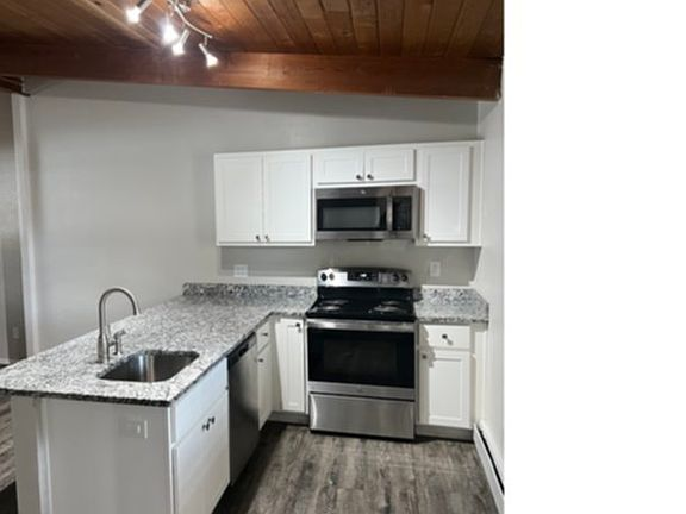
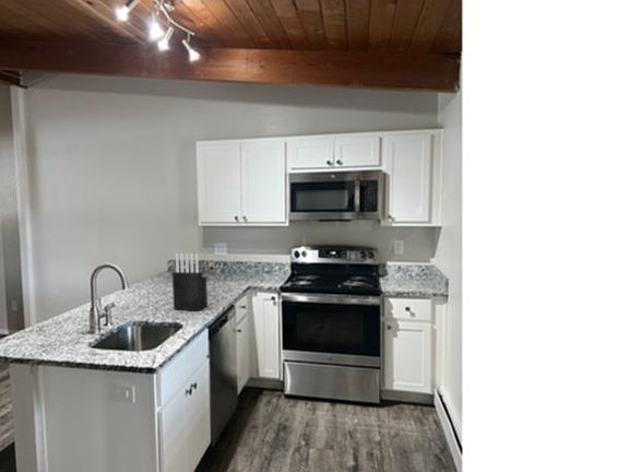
+ knife block [171,252,209,311]
